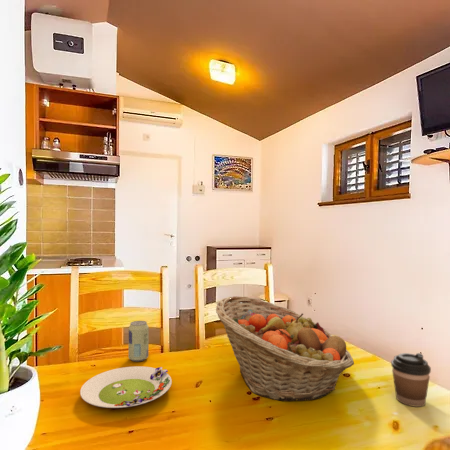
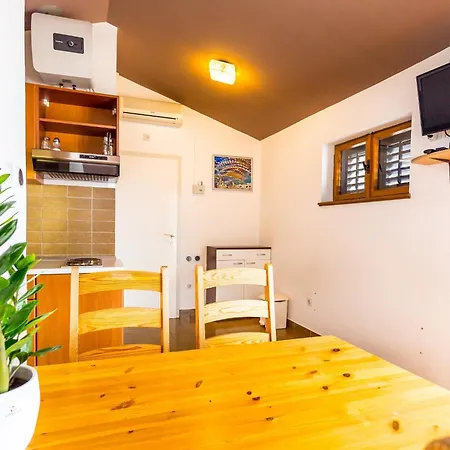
- salad plate [79,365,173,409]
- coffee cup [390,352,432,408]
- fruit basket [215,295,355,402]
- beverage can [127,320,150,362]
